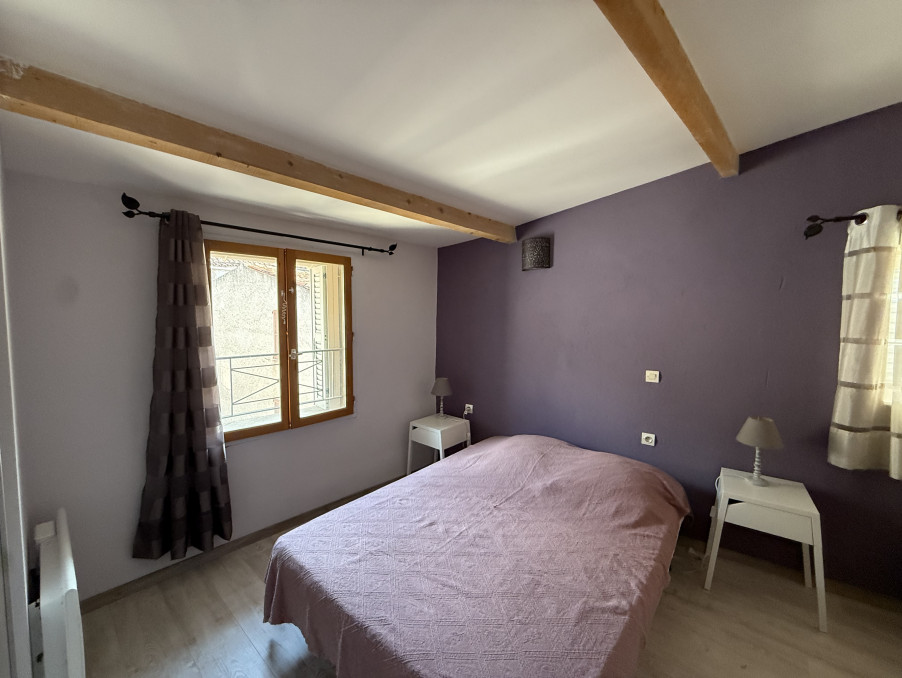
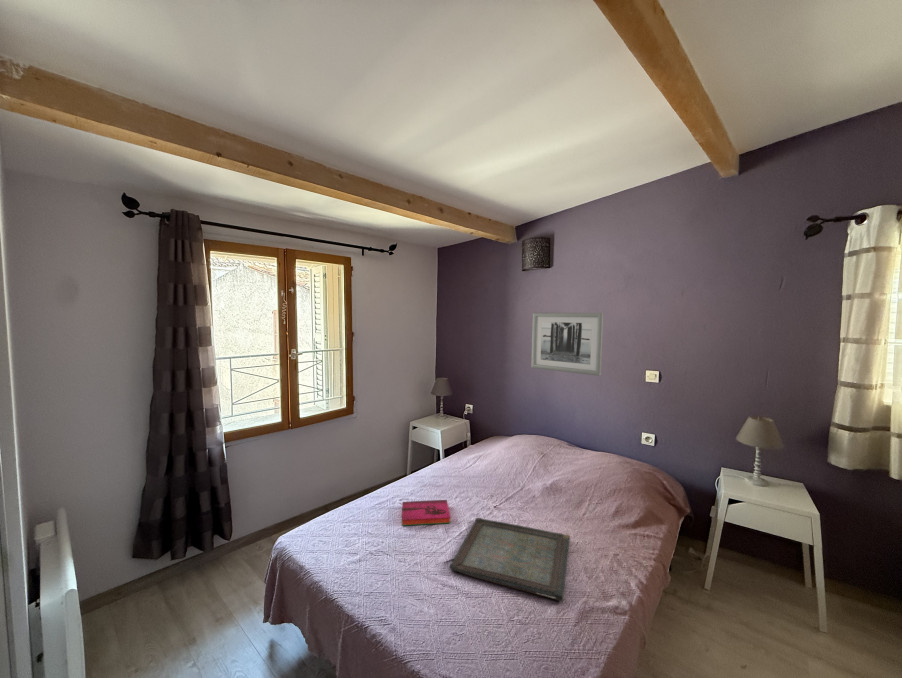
+ wall art [530,312,605,377]
+ serving tray [448,517,571,602]
+ hardback book [401,499,451,527]
